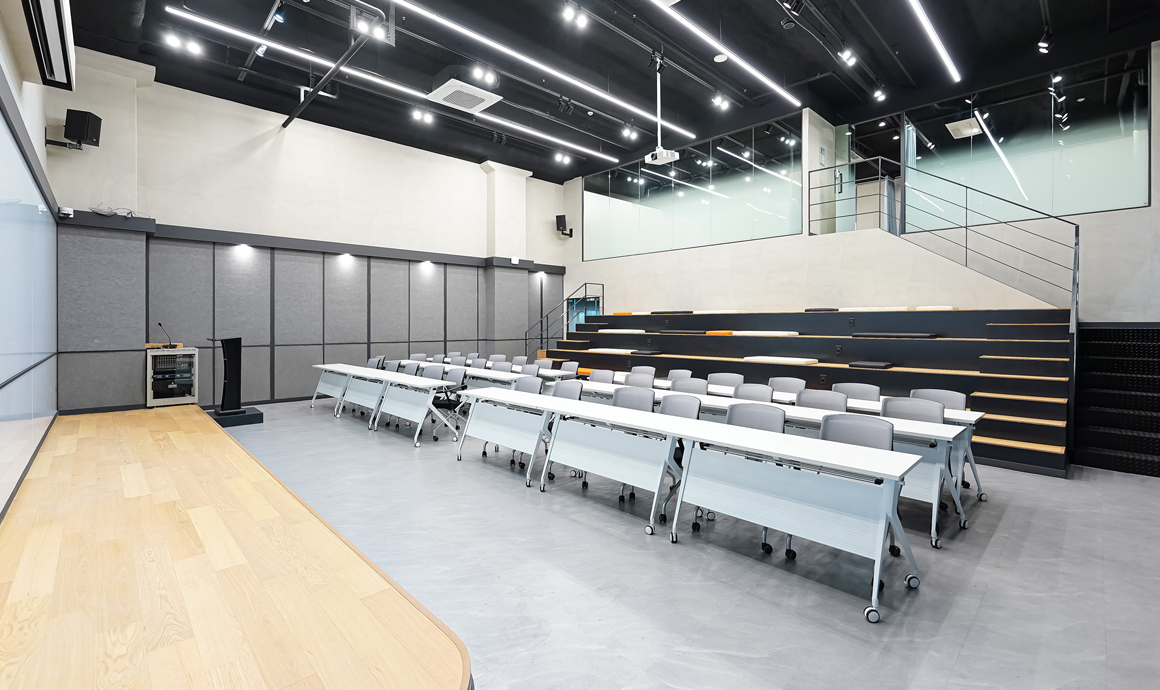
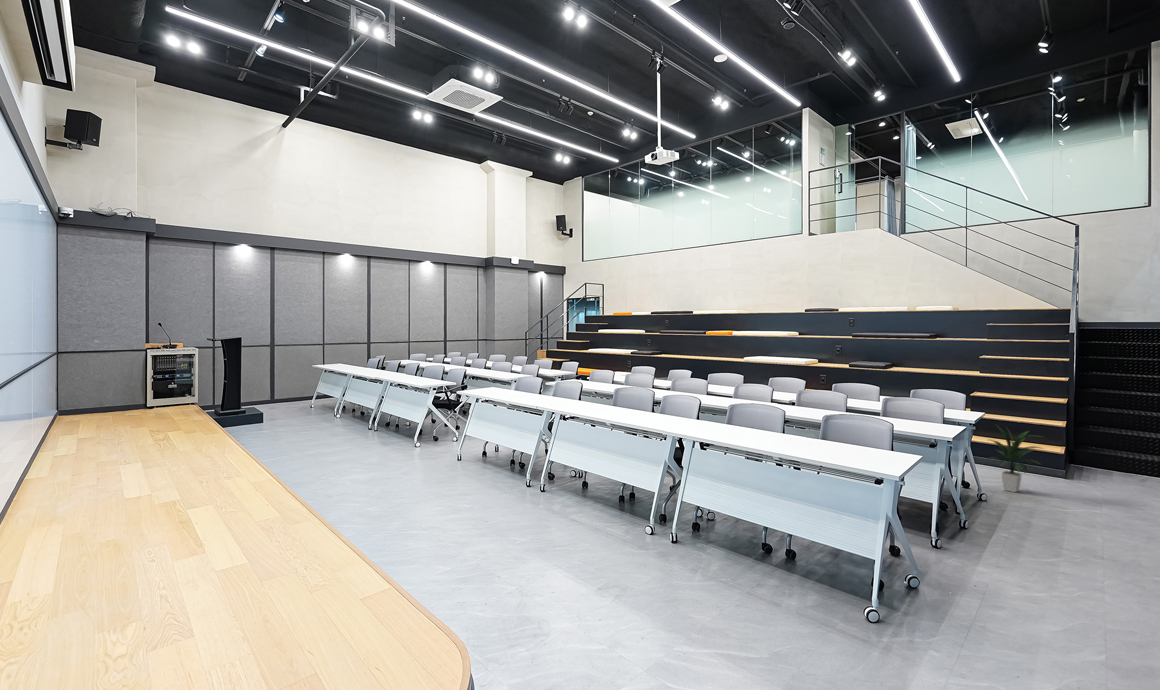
+ indoor plant [981,424,1046,493]
